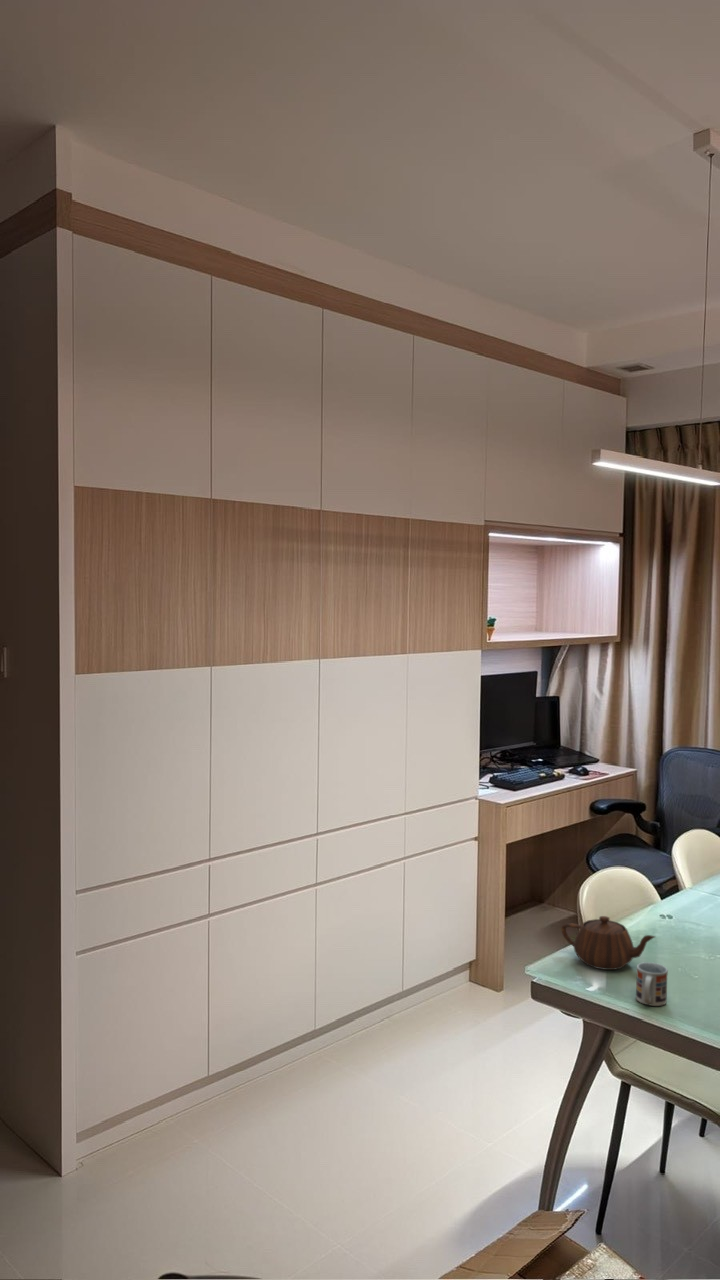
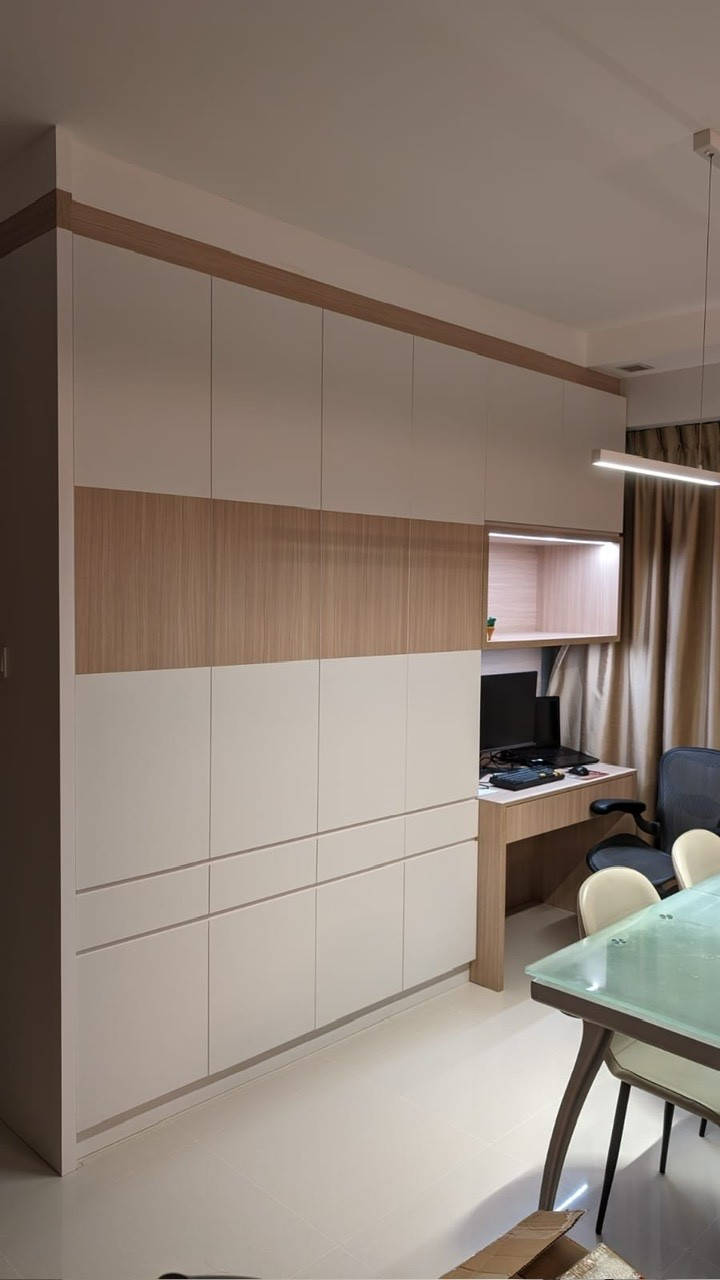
- teapot [560,915,656,971]
- cup [635,961,669,1007]
